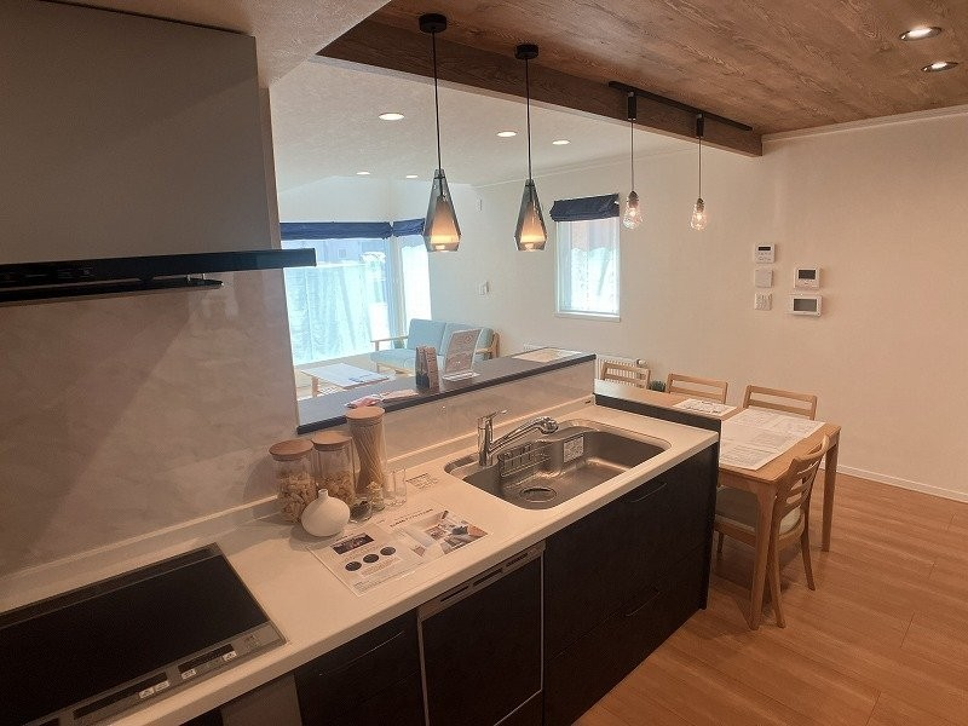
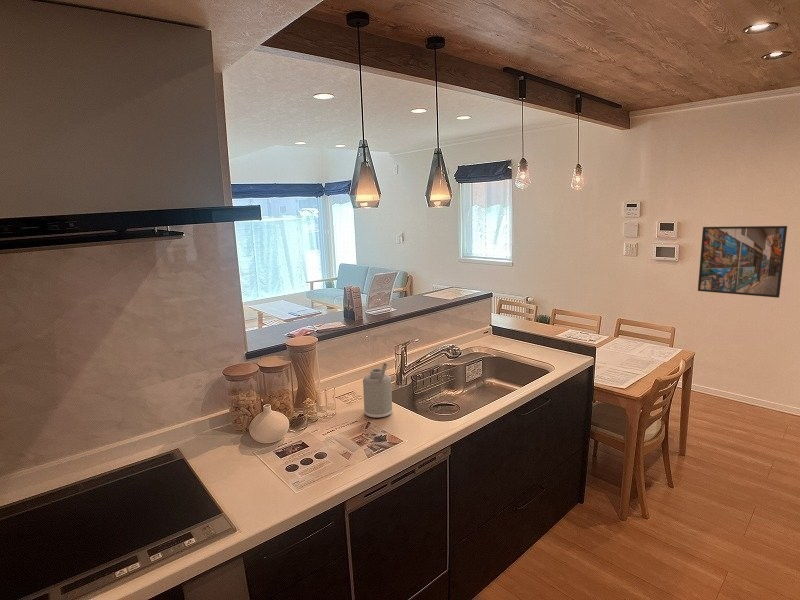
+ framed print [697,225,788,299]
+ soap dispenser [362,362,393,419]
